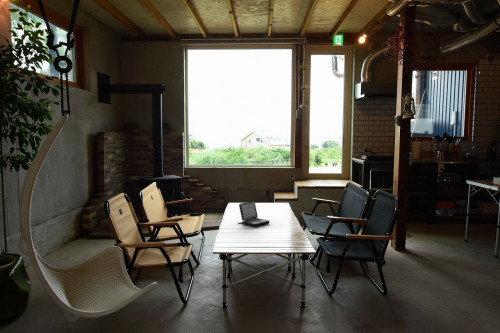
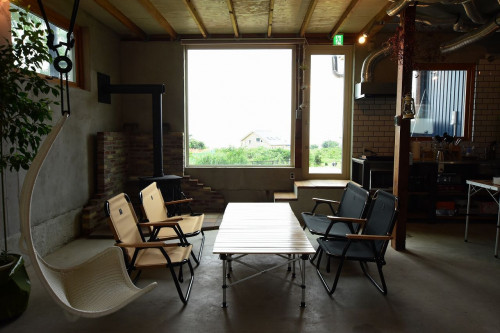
- laptop [237,200,270,228]
